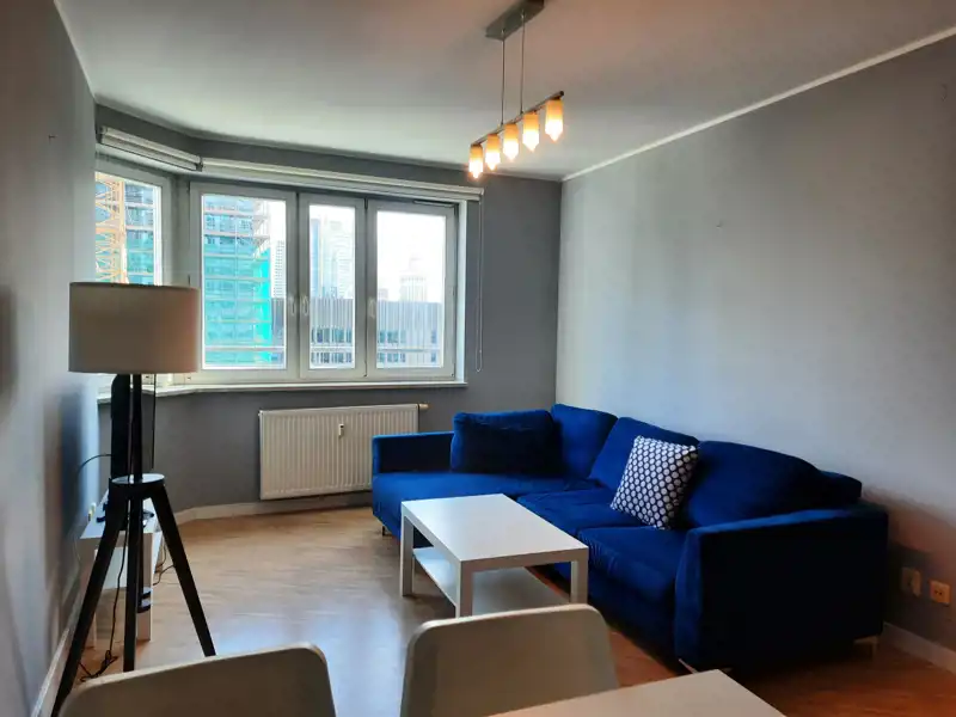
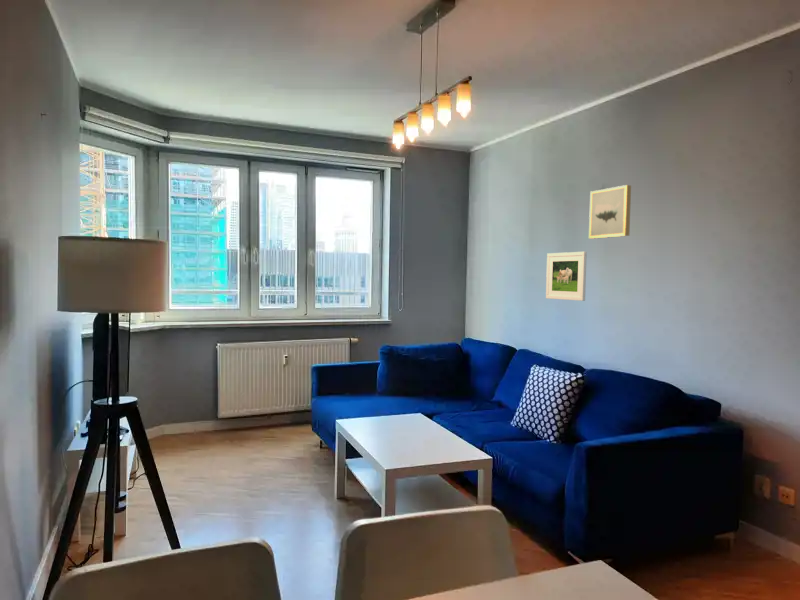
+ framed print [545,251,588,302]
+ wall art [588,184,632,240]
